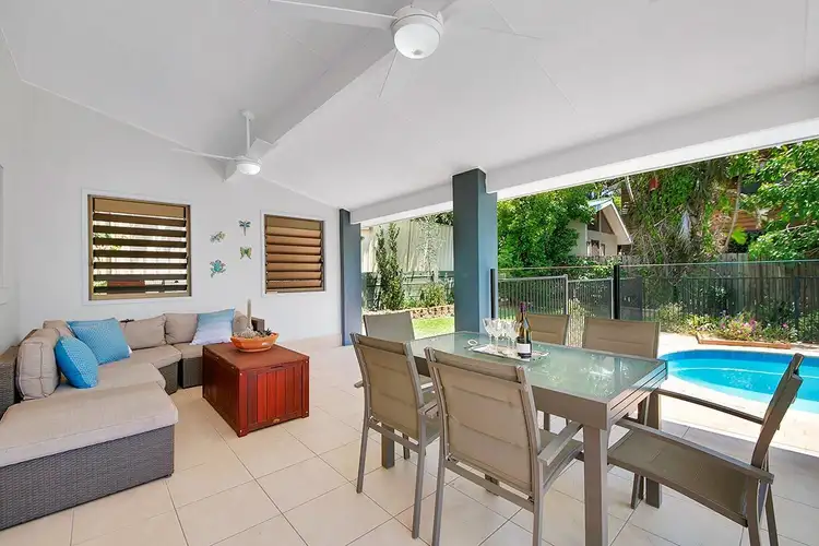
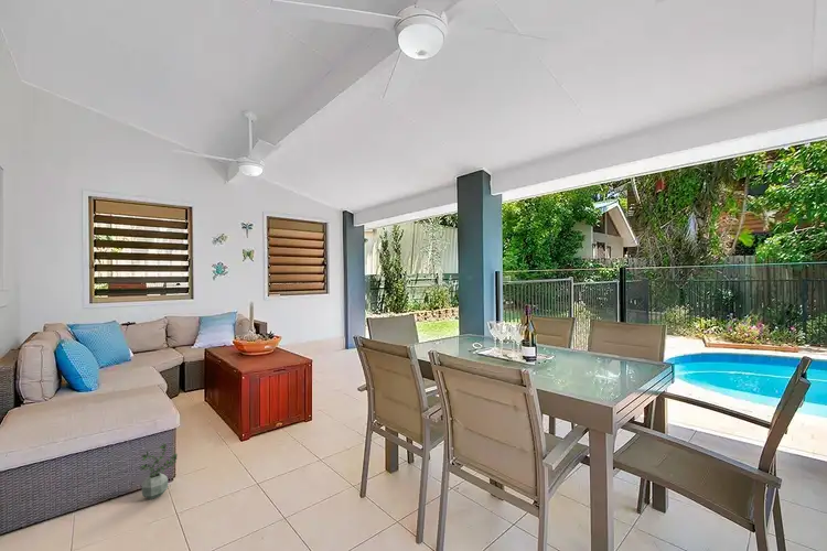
+ potted plant [139,442,179,500]
